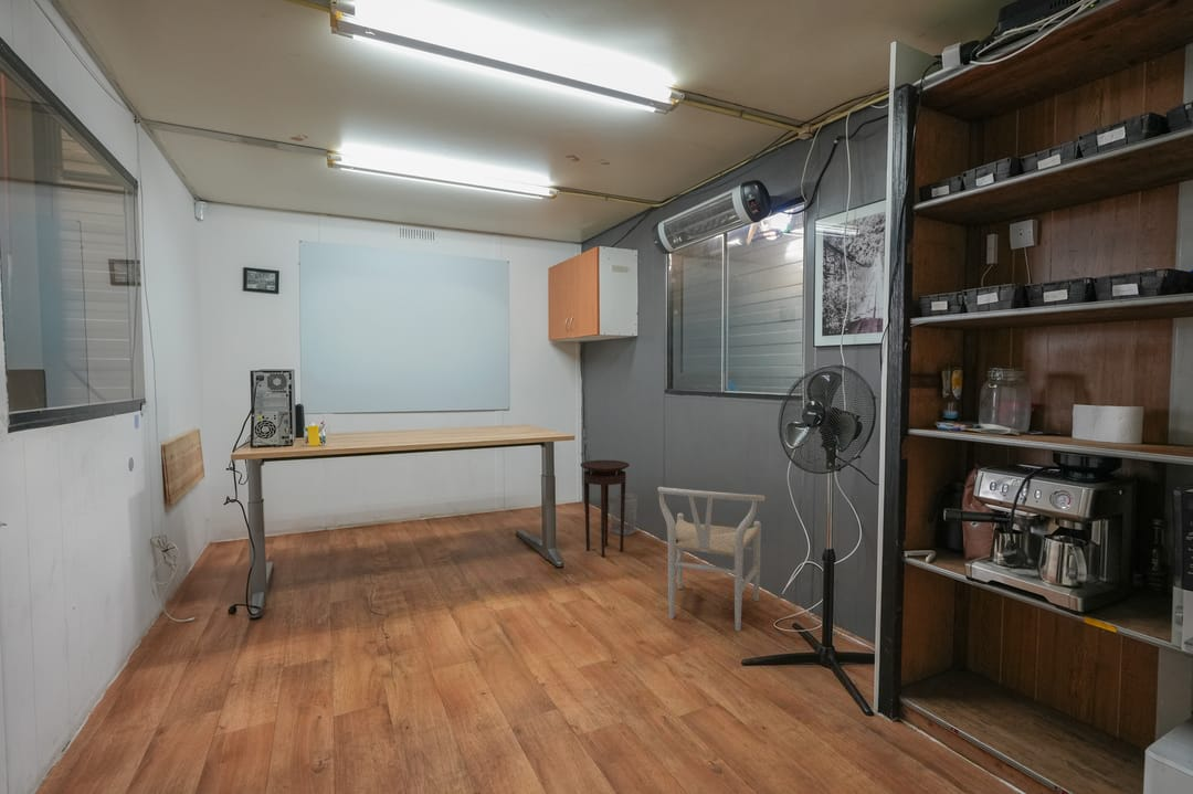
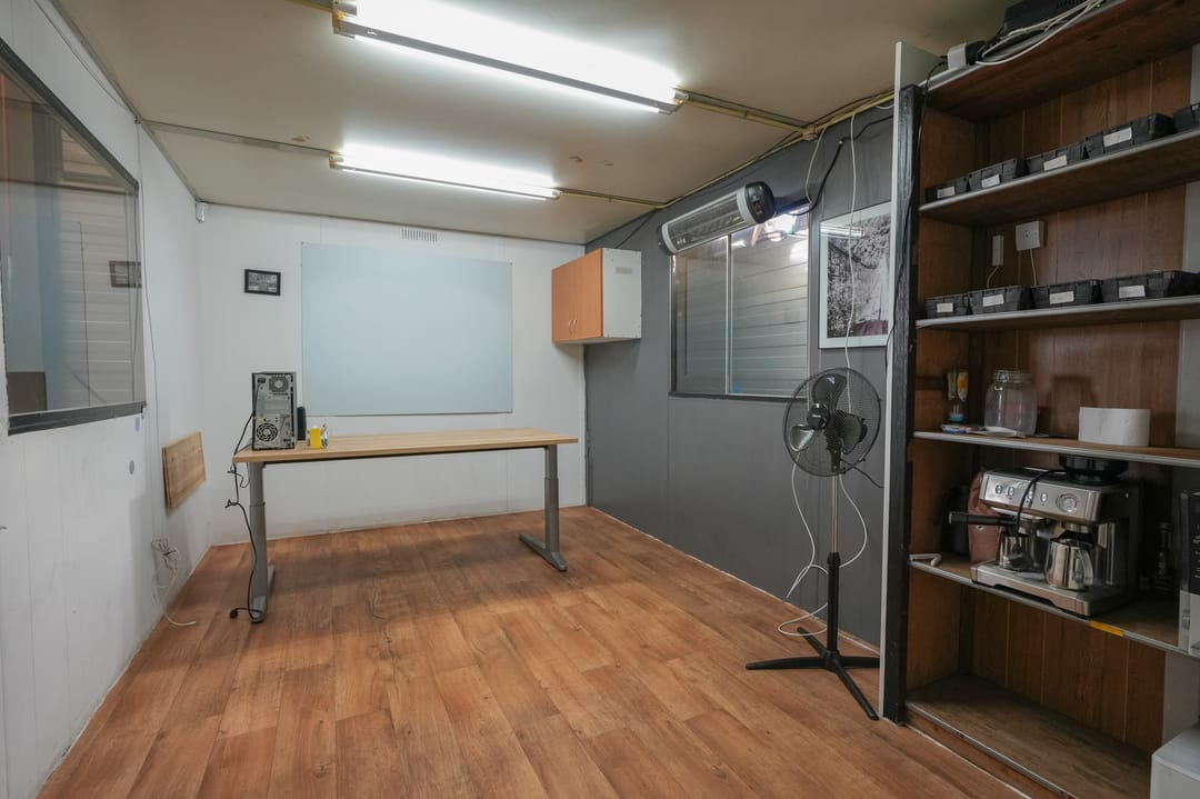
- wastebasket [609,493,640,537]
- chair [656,486,767,632]
- stool [580,459,631,559]
